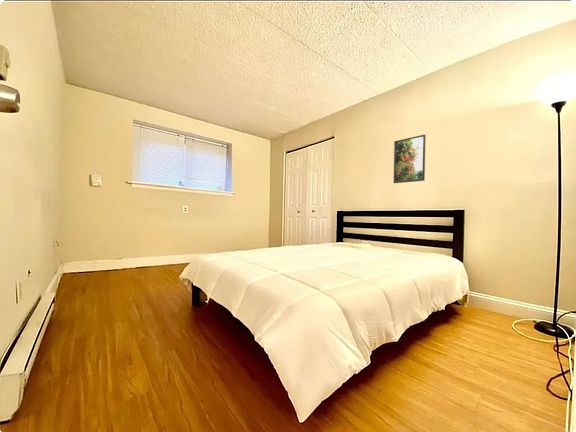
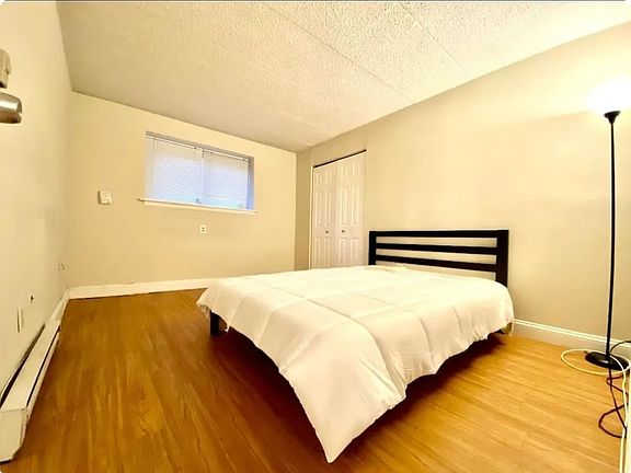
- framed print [393,134,427,184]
